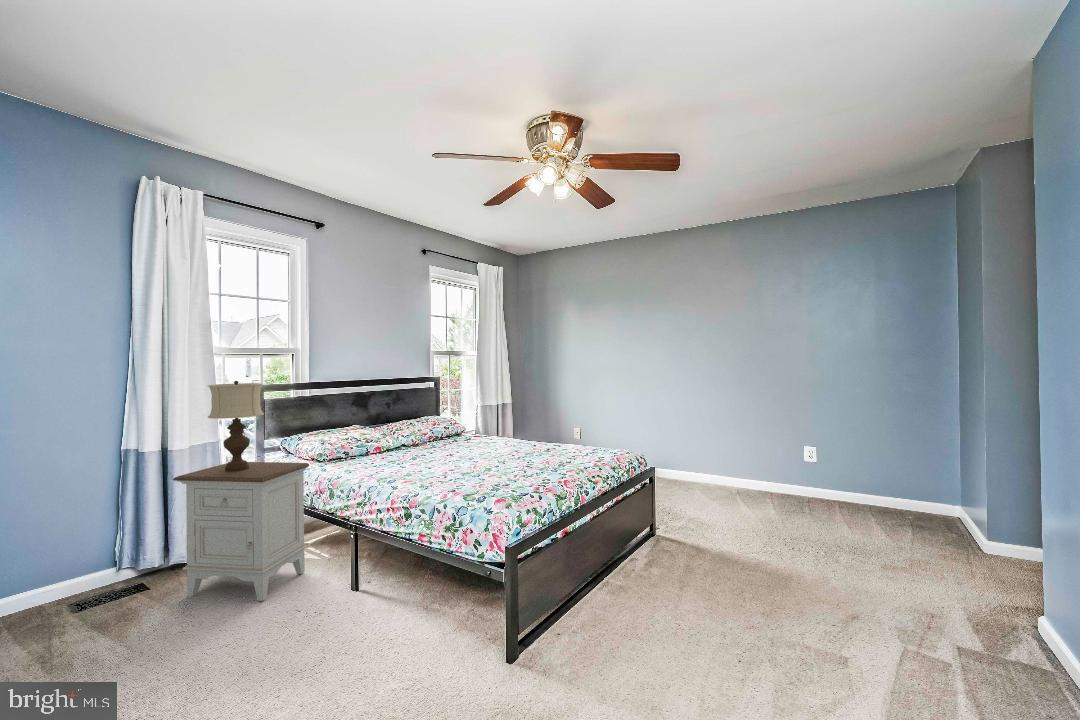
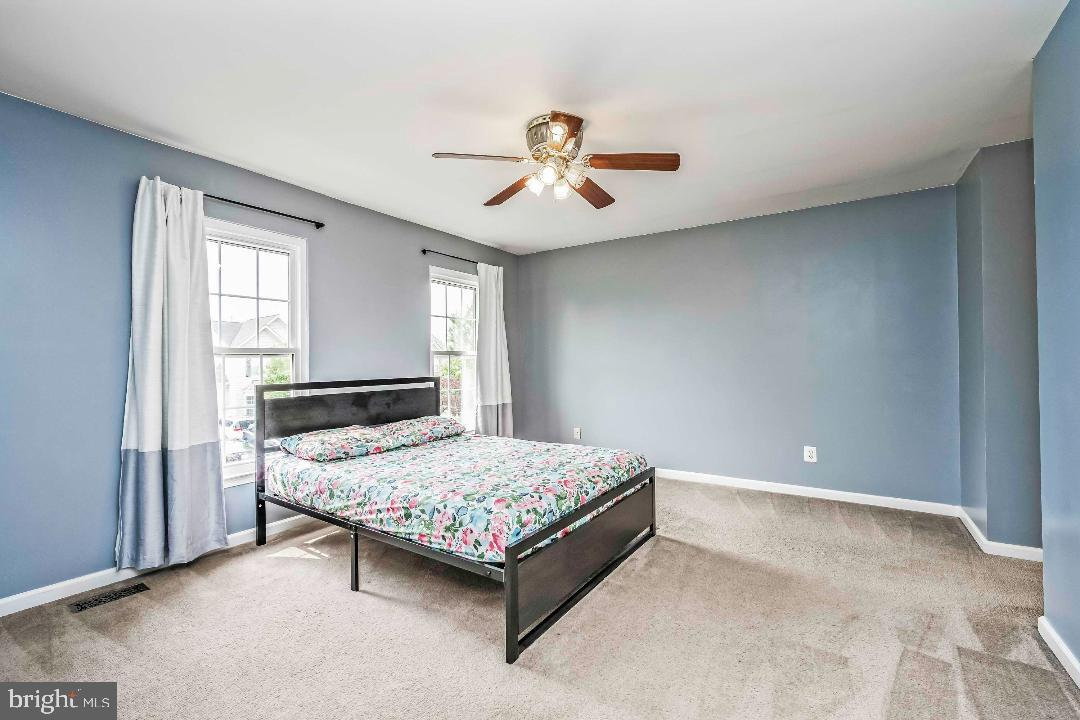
- table lamp [207,380,265,472]
- nightstand [172,461,310,602]
